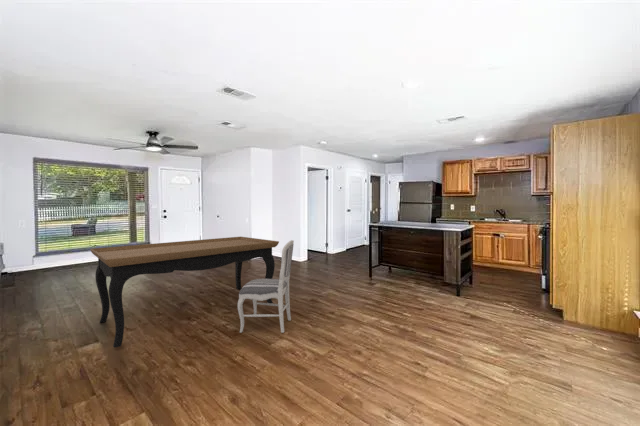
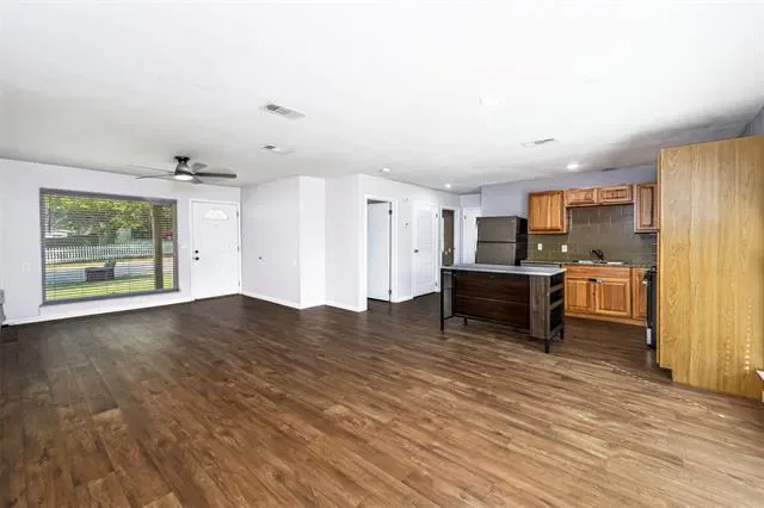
- dining chair [237,239,295,334]
- dining table [89,236,280,349]
